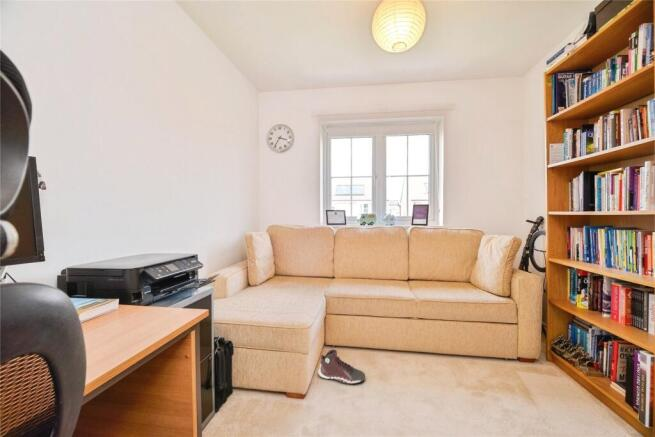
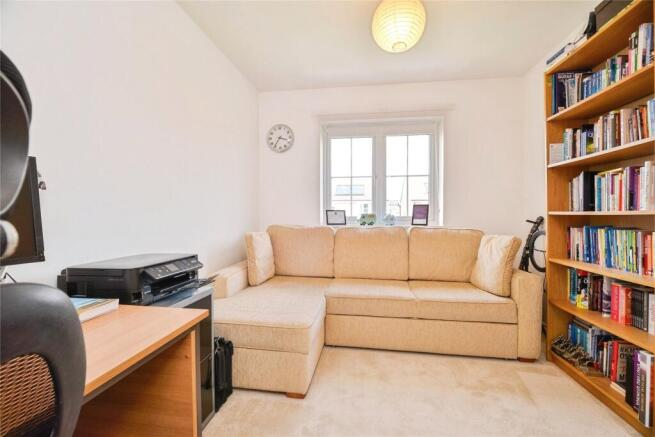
- sneaker [318,348,366,385]
